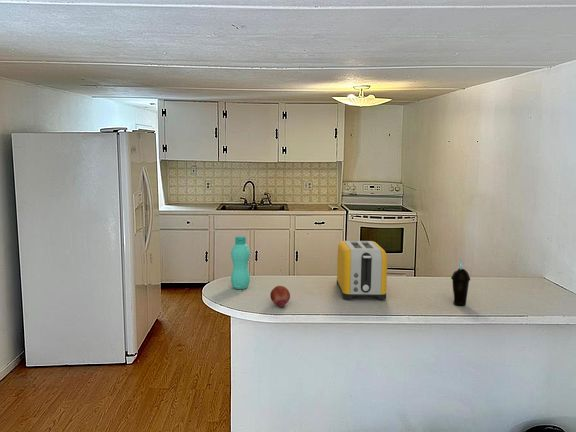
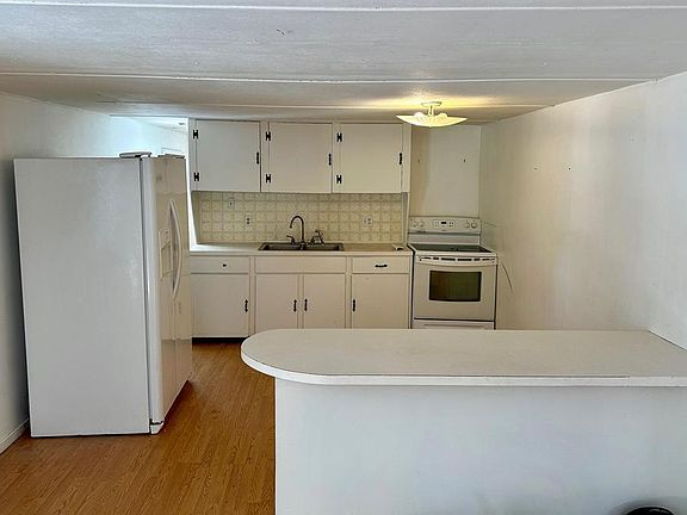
- bottle [230,235,251,290]
- toaster [336,240,388,300]
- fruit [269,285,291,309]
- cup [450,260,471,307]
